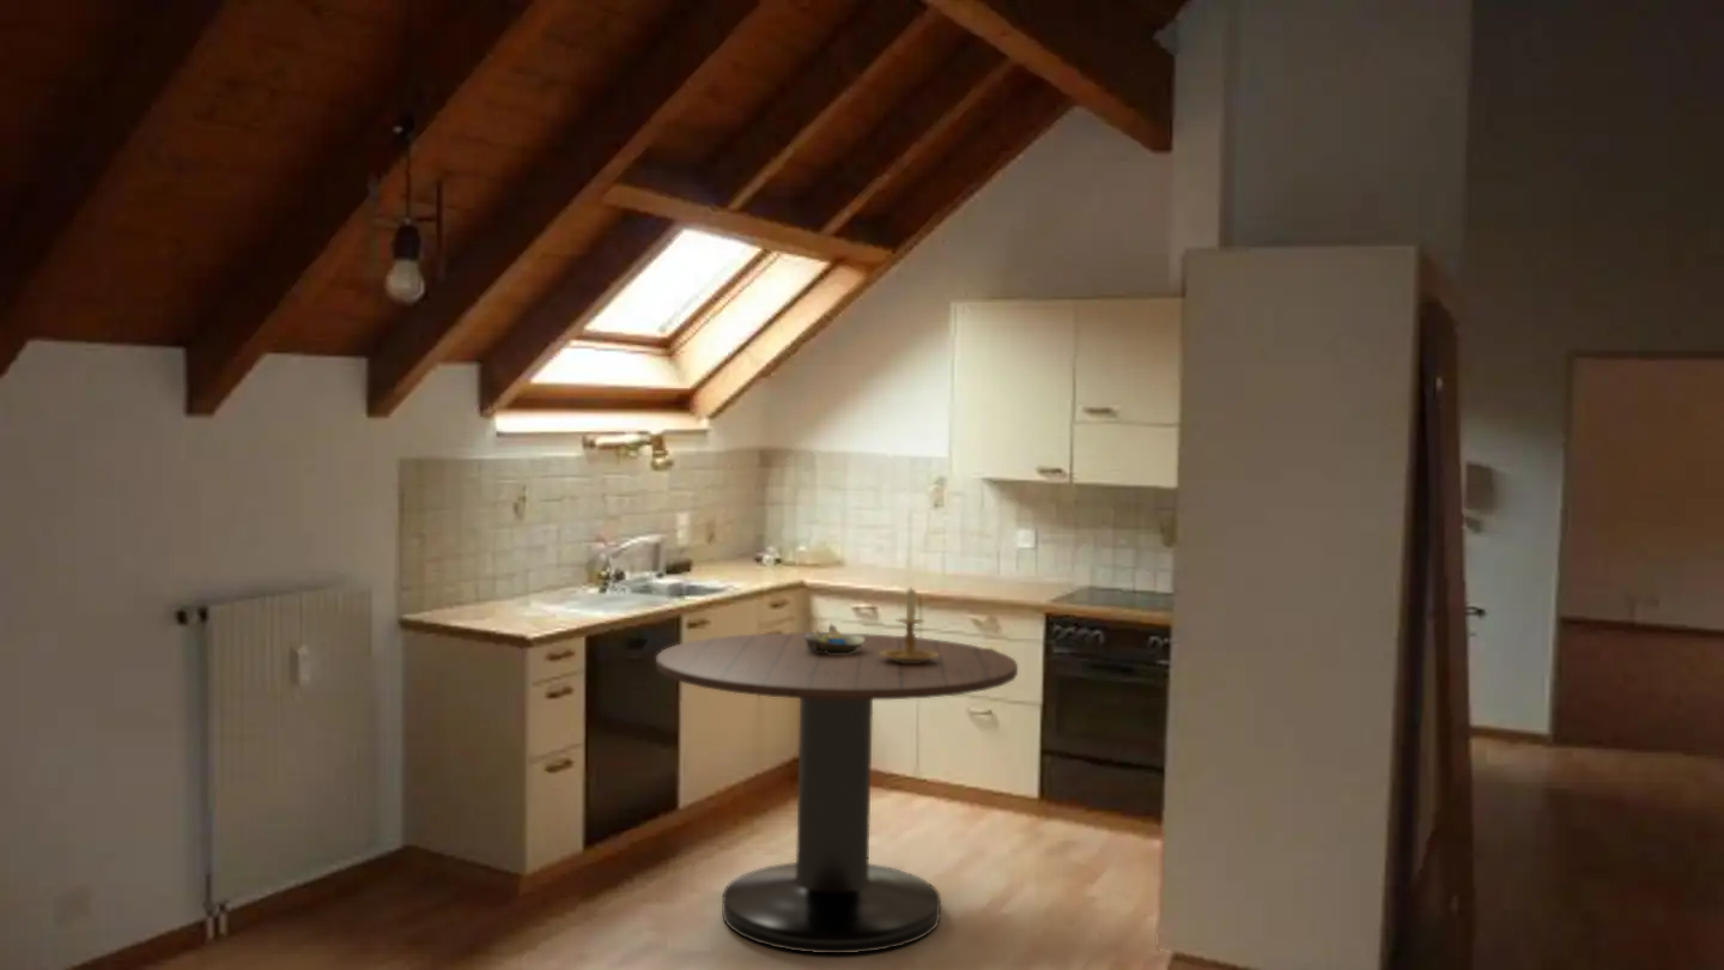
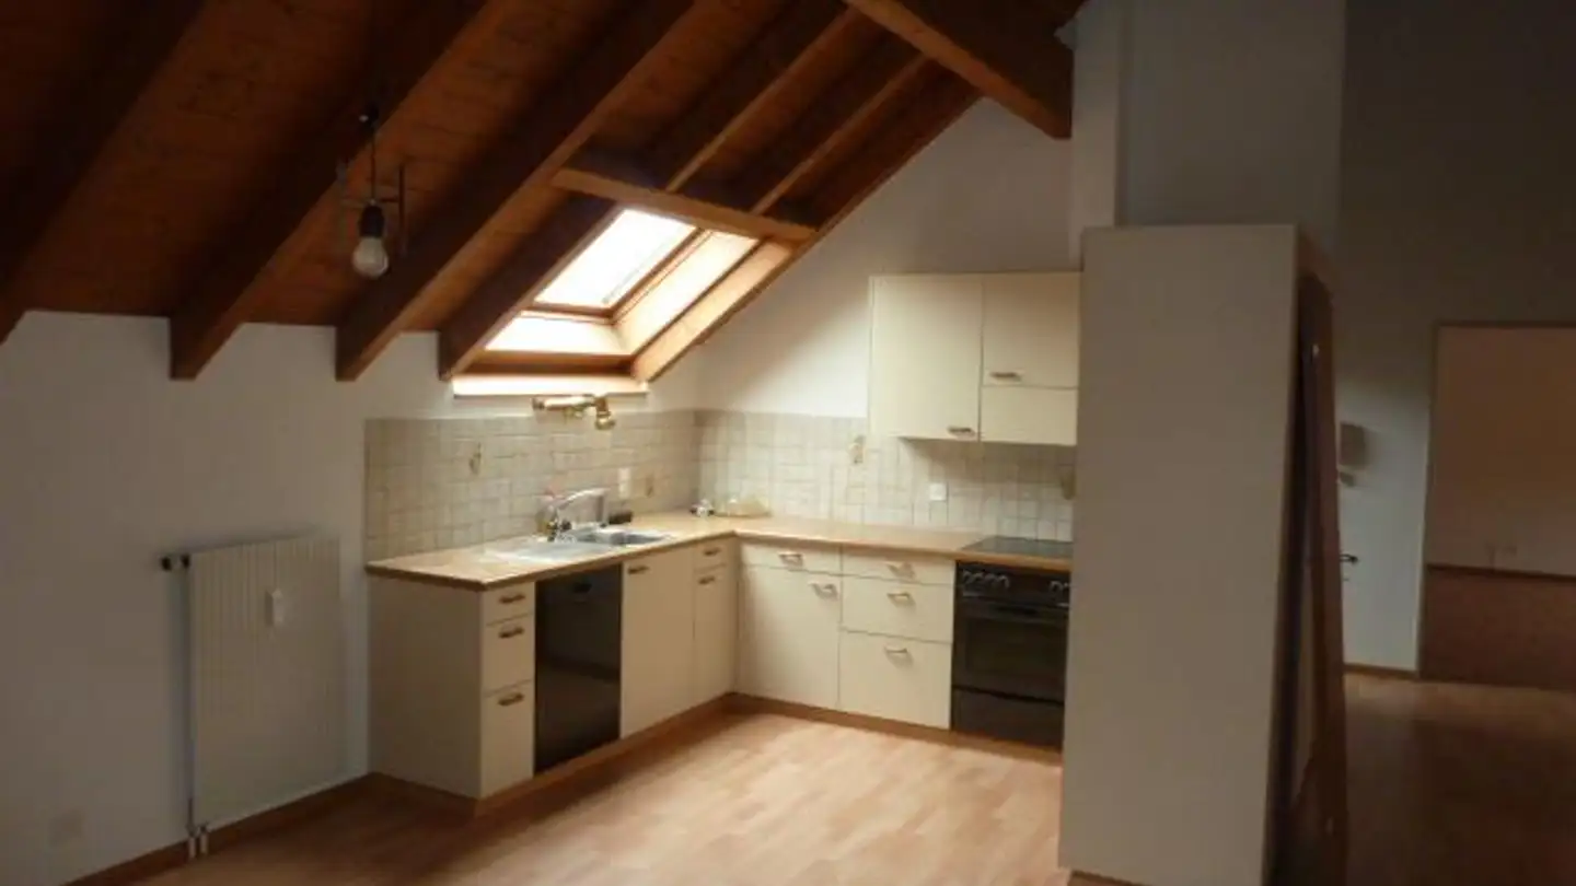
- decorative bowl [803,622,867,653]
- candle holder [879,584,940,663]
- dining table [655,631,1019,954]
